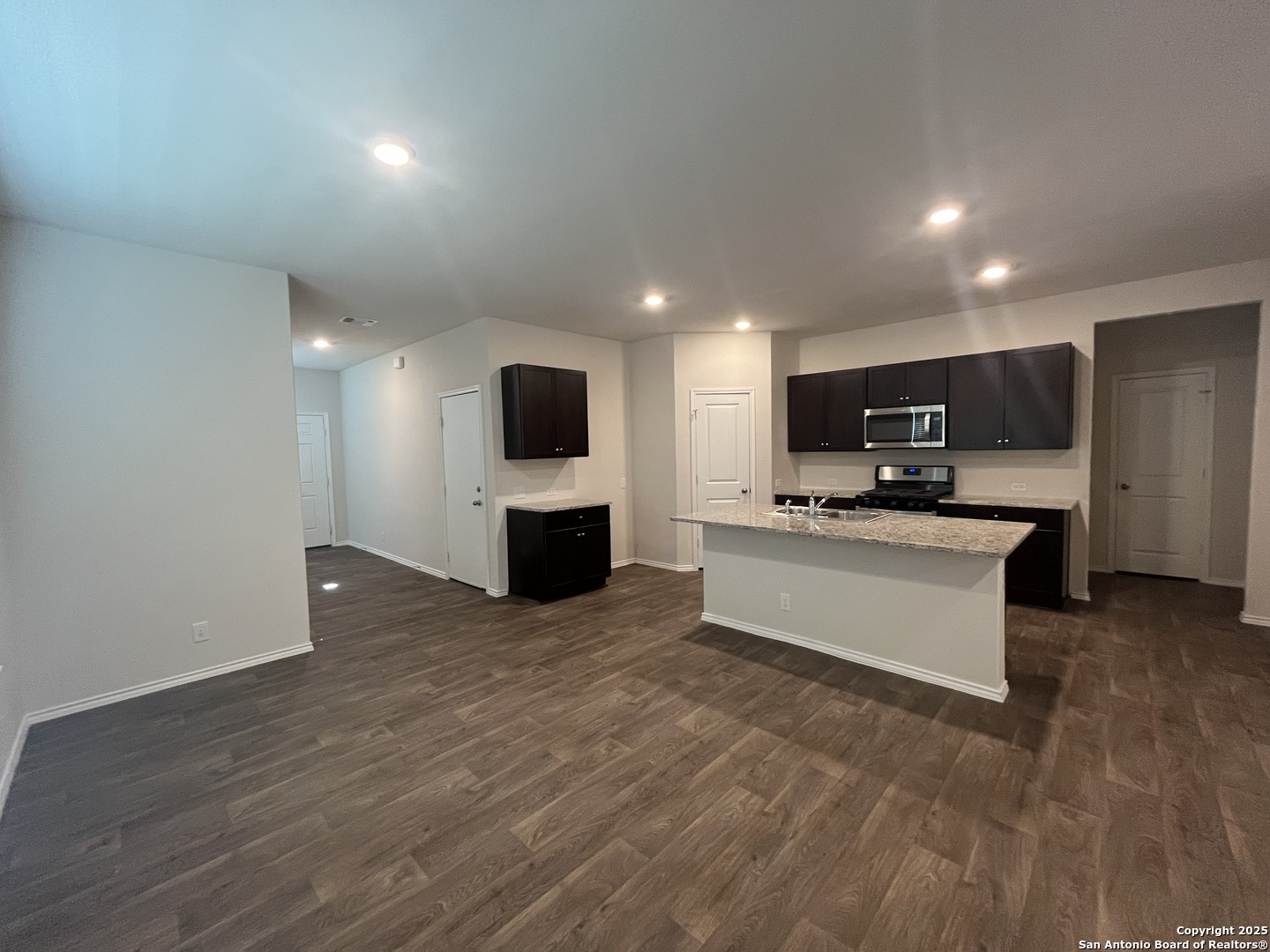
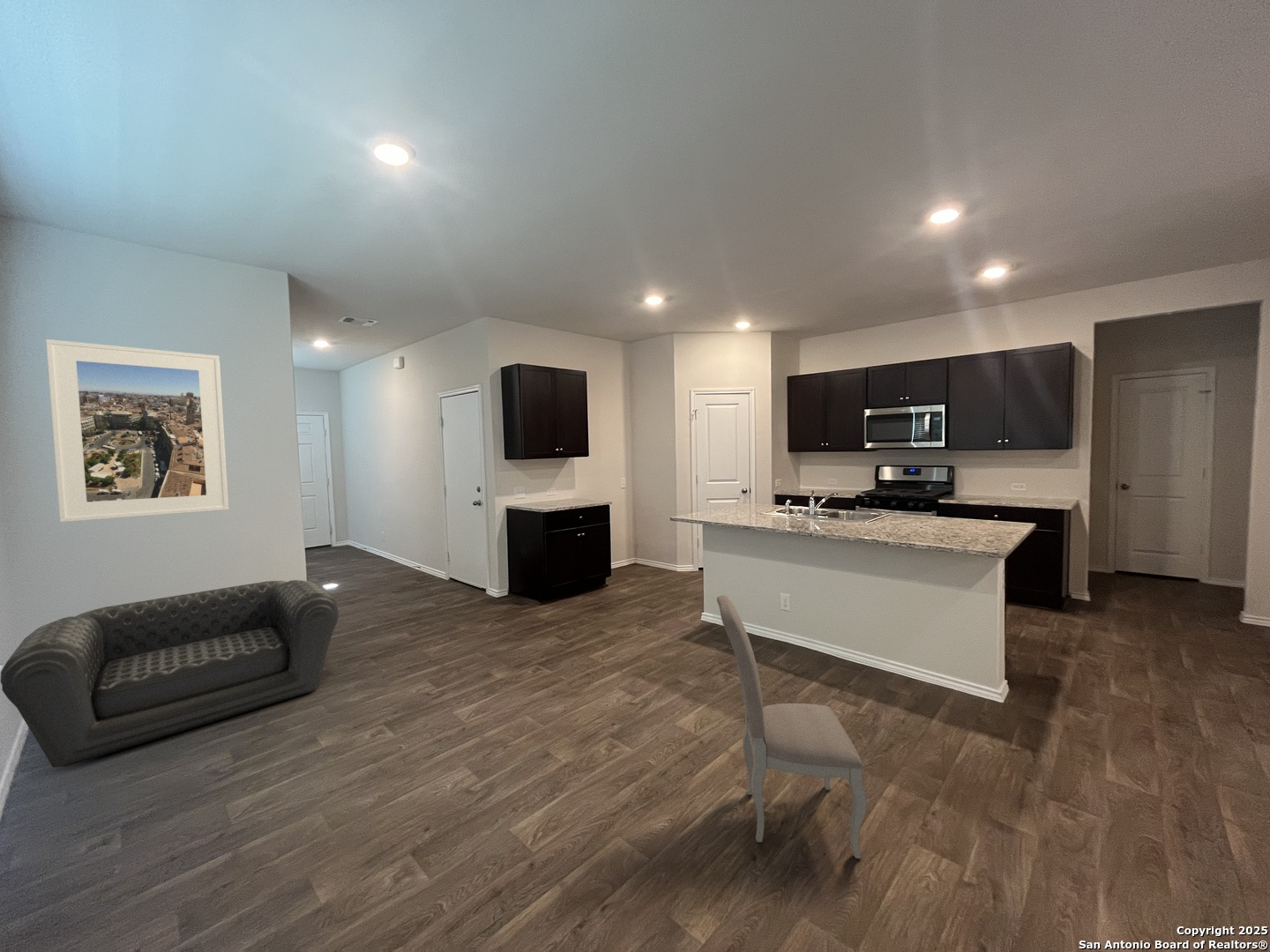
+ sofa [0,579,340,768]
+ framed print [45,338,229,523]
+ dining chair [716,594,868,859]
